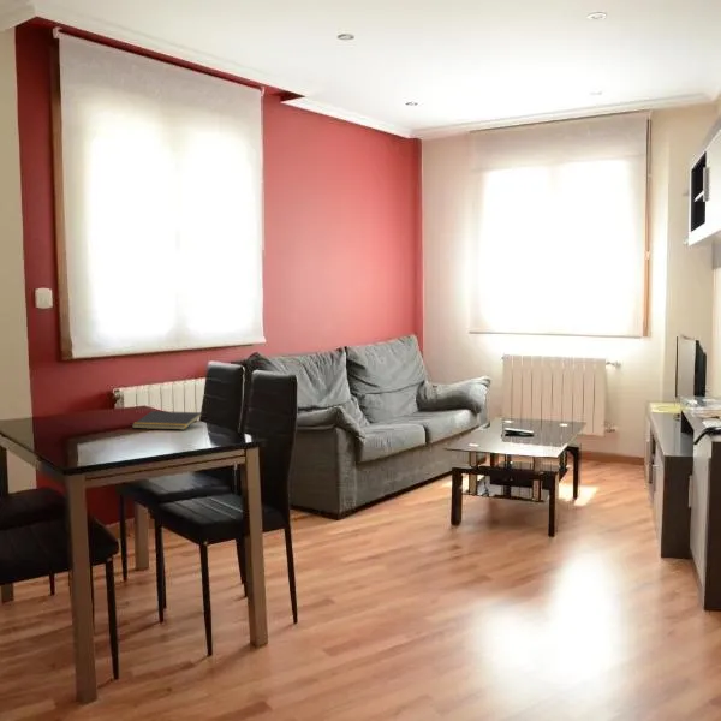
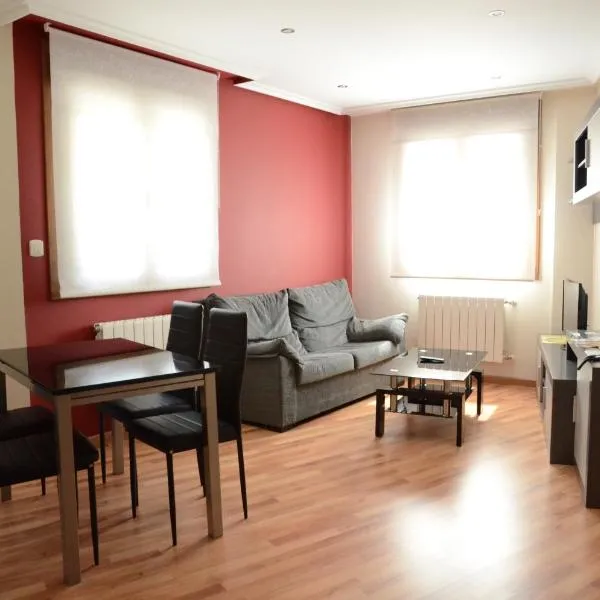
- notepad [131,410,203,431]
